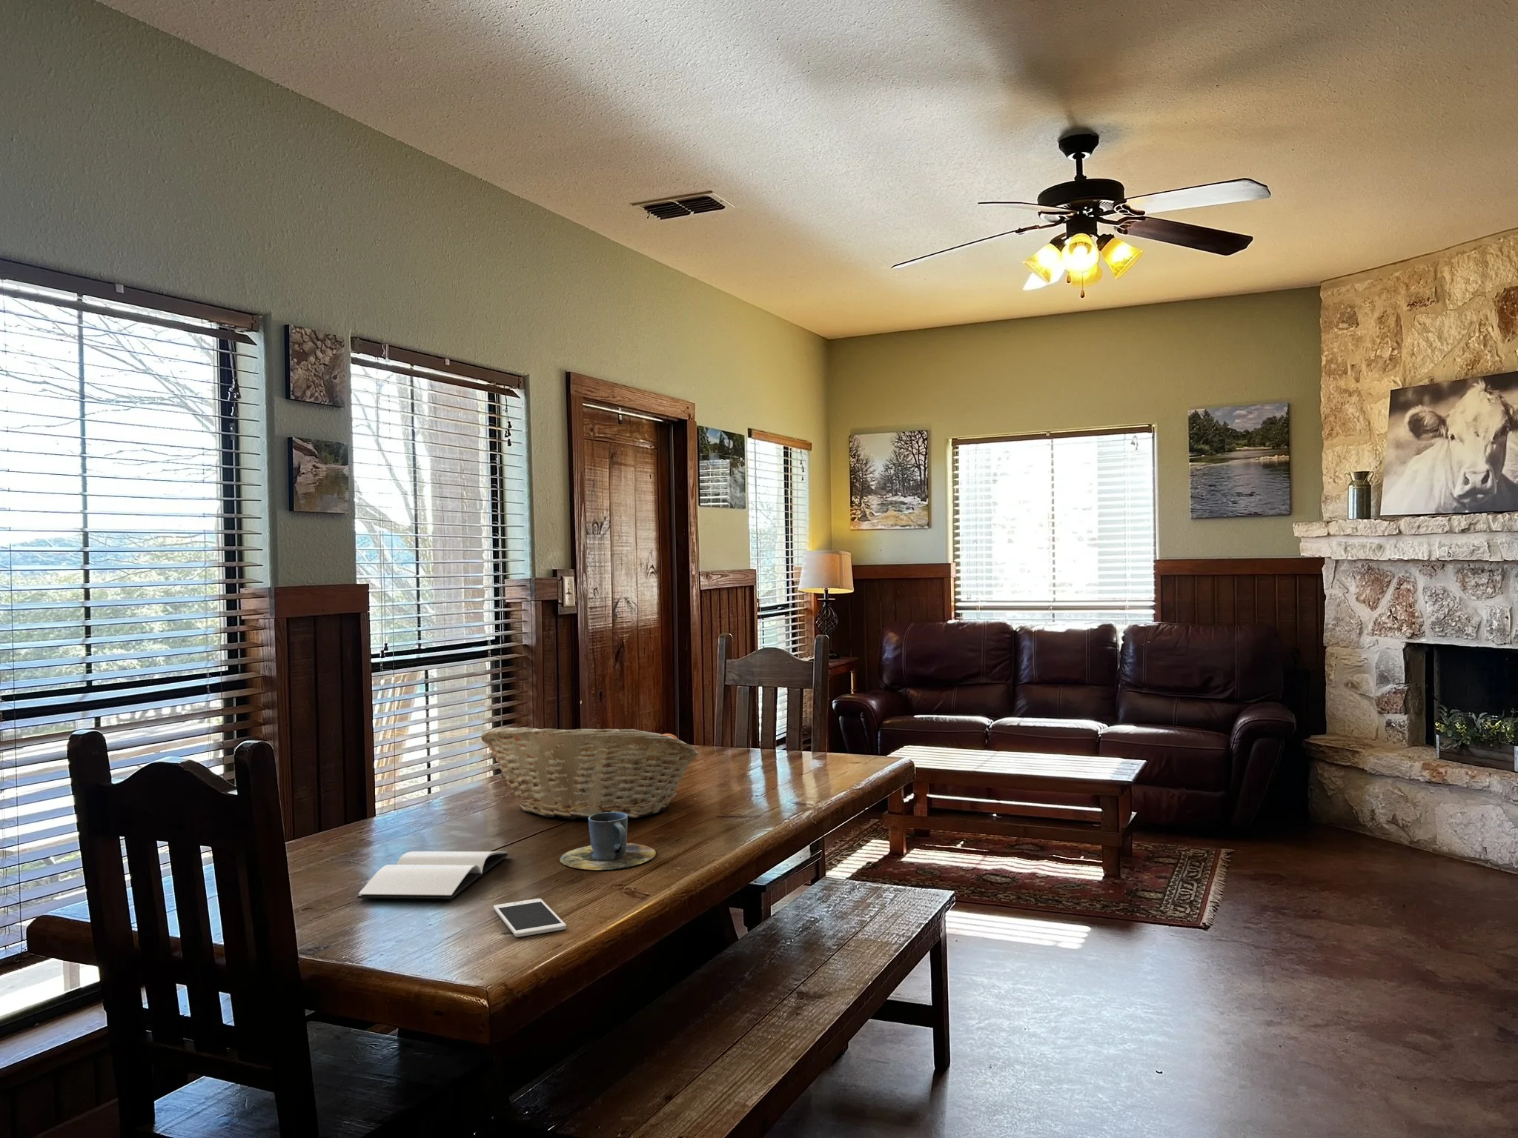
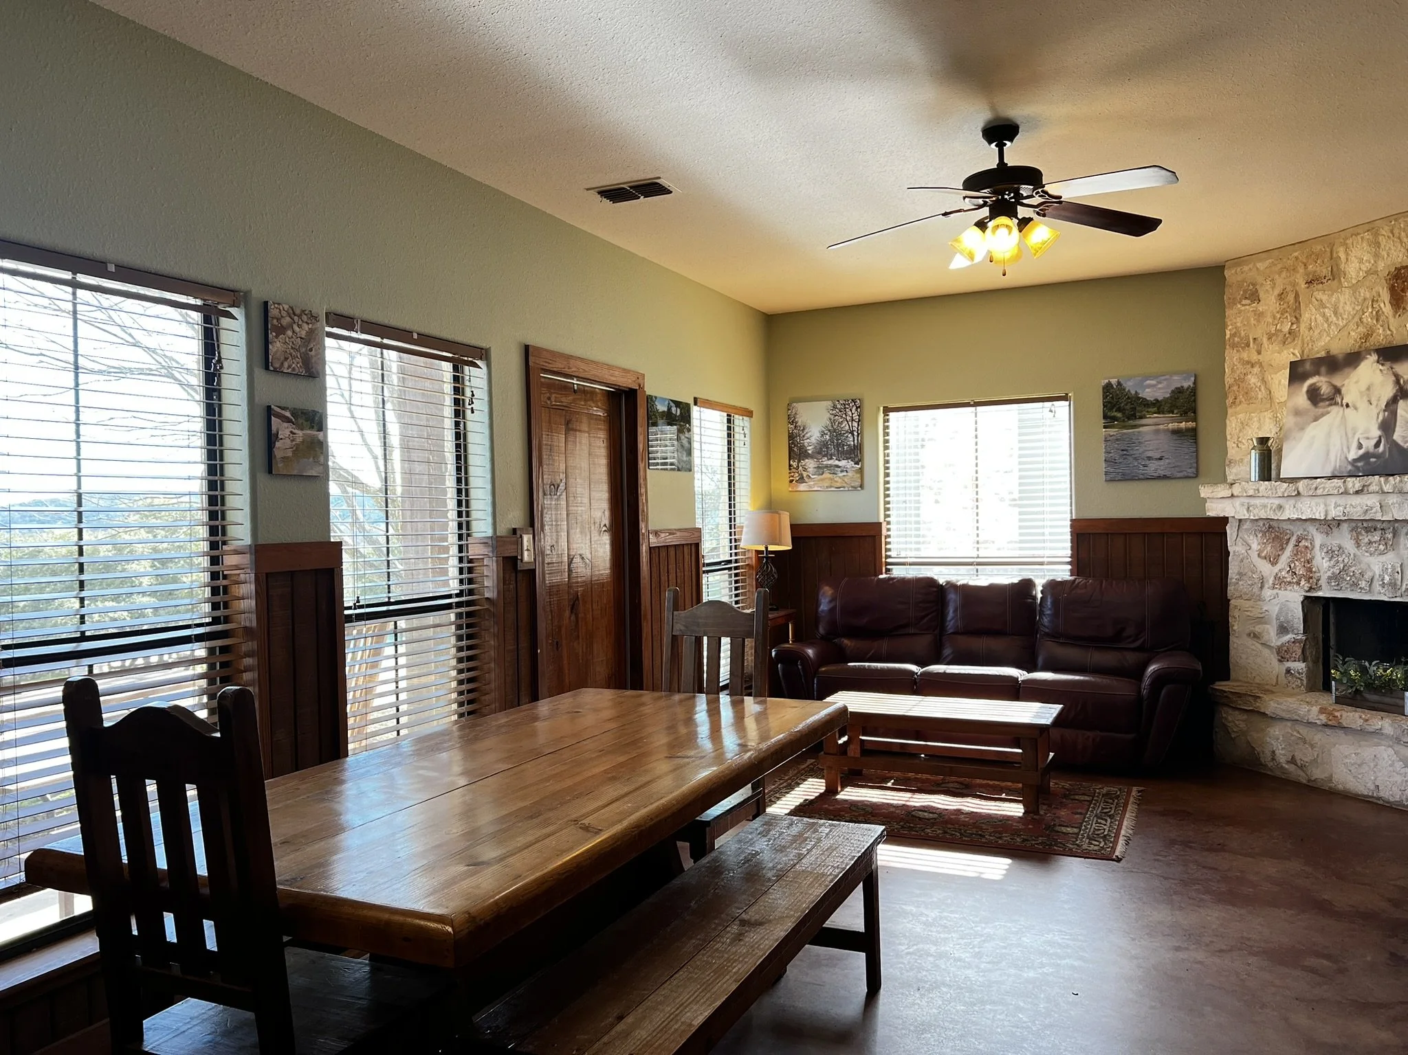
- cup [559,812,656,870]
- cell phone [492,898,567,938]
- book [356,851,508,900]
- fruit basket [481,724,699,820]
